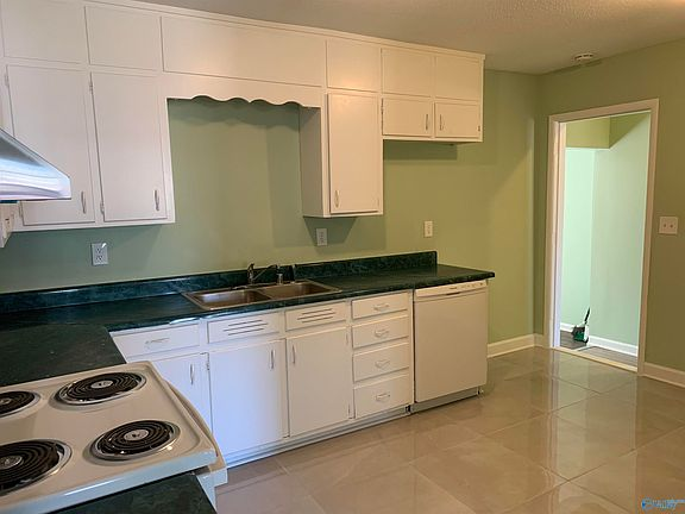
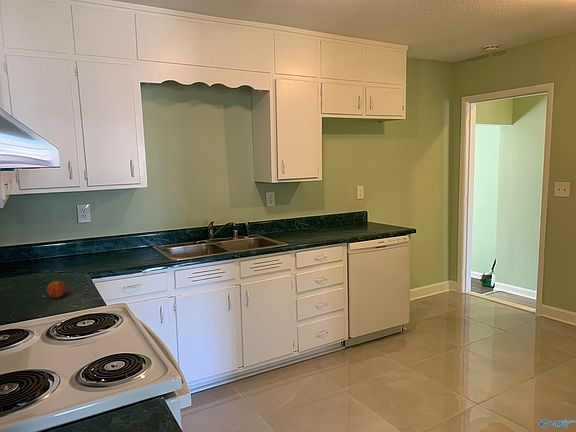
+ fruit [46,278,67,299]
